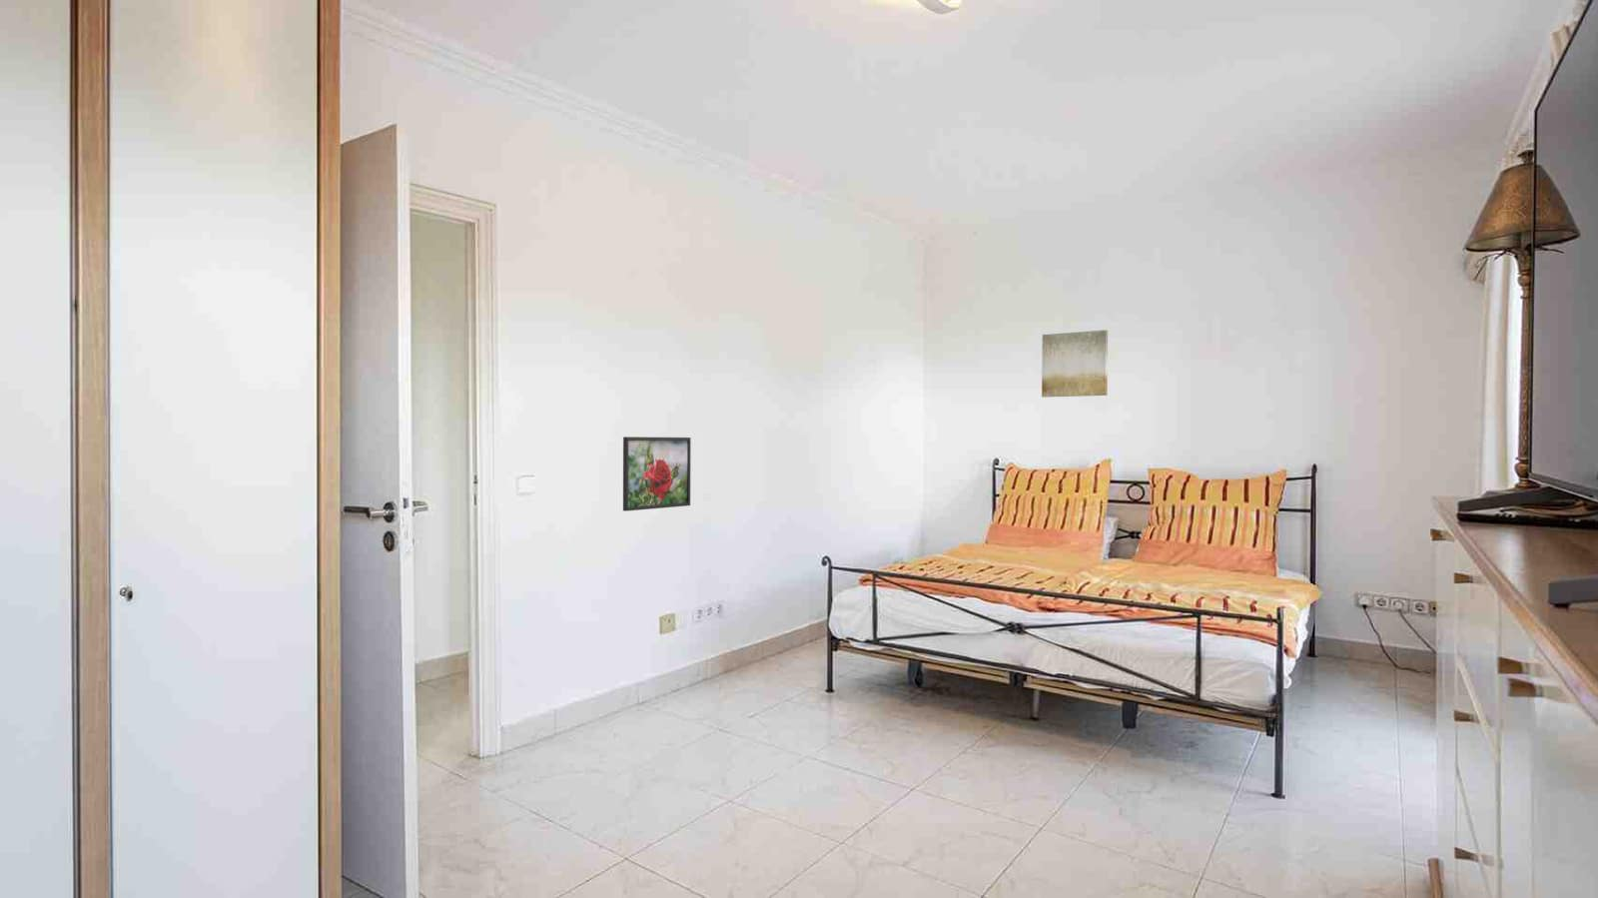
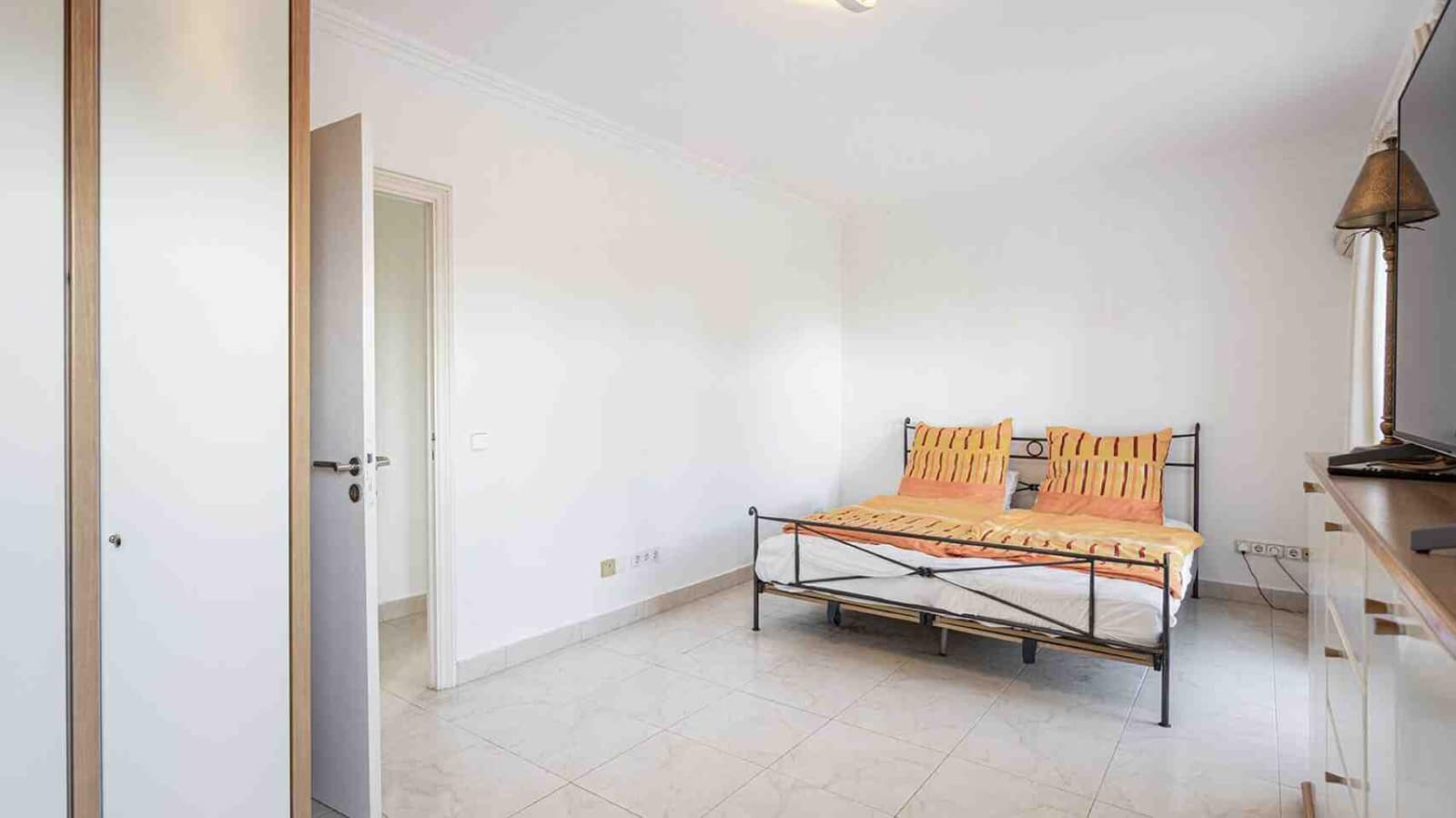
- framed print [622,436,693,513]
- wall art [1040,328,1109,399]
